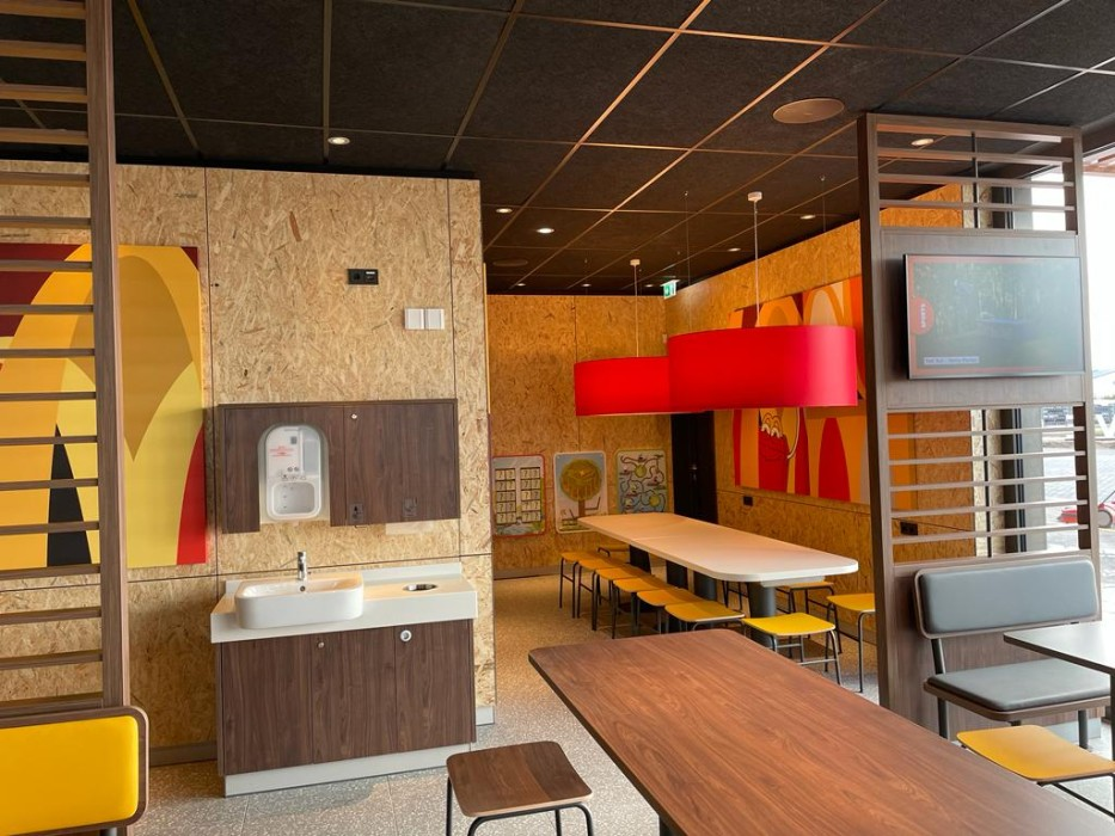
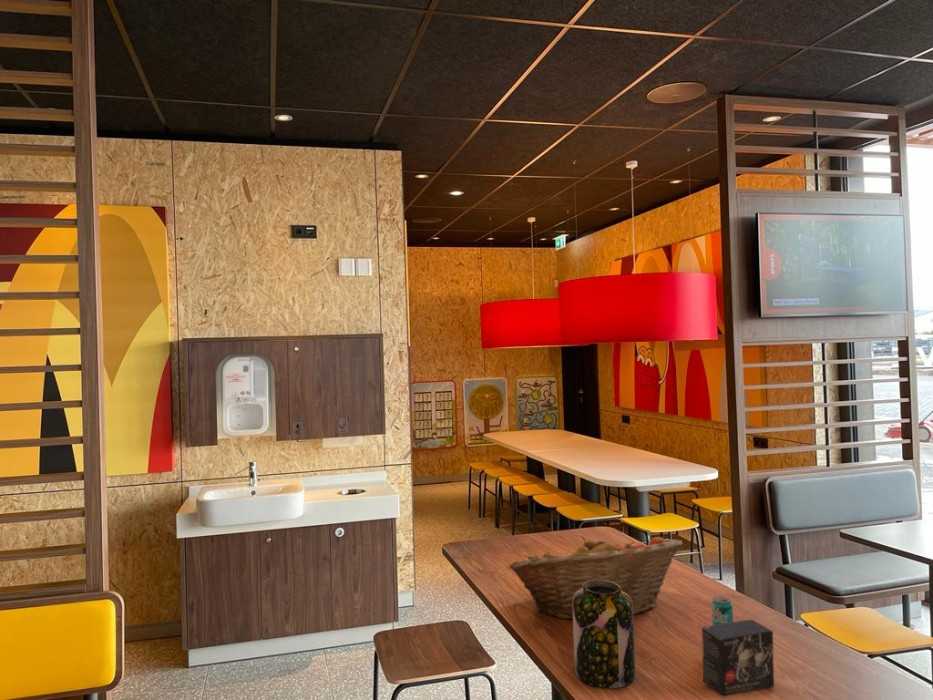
+ beverage can [711,596,734,625]
+ jar [572,580,636,689]
+ fruit basket [508,535,683,620]
+ small box [701,618,775,697]
